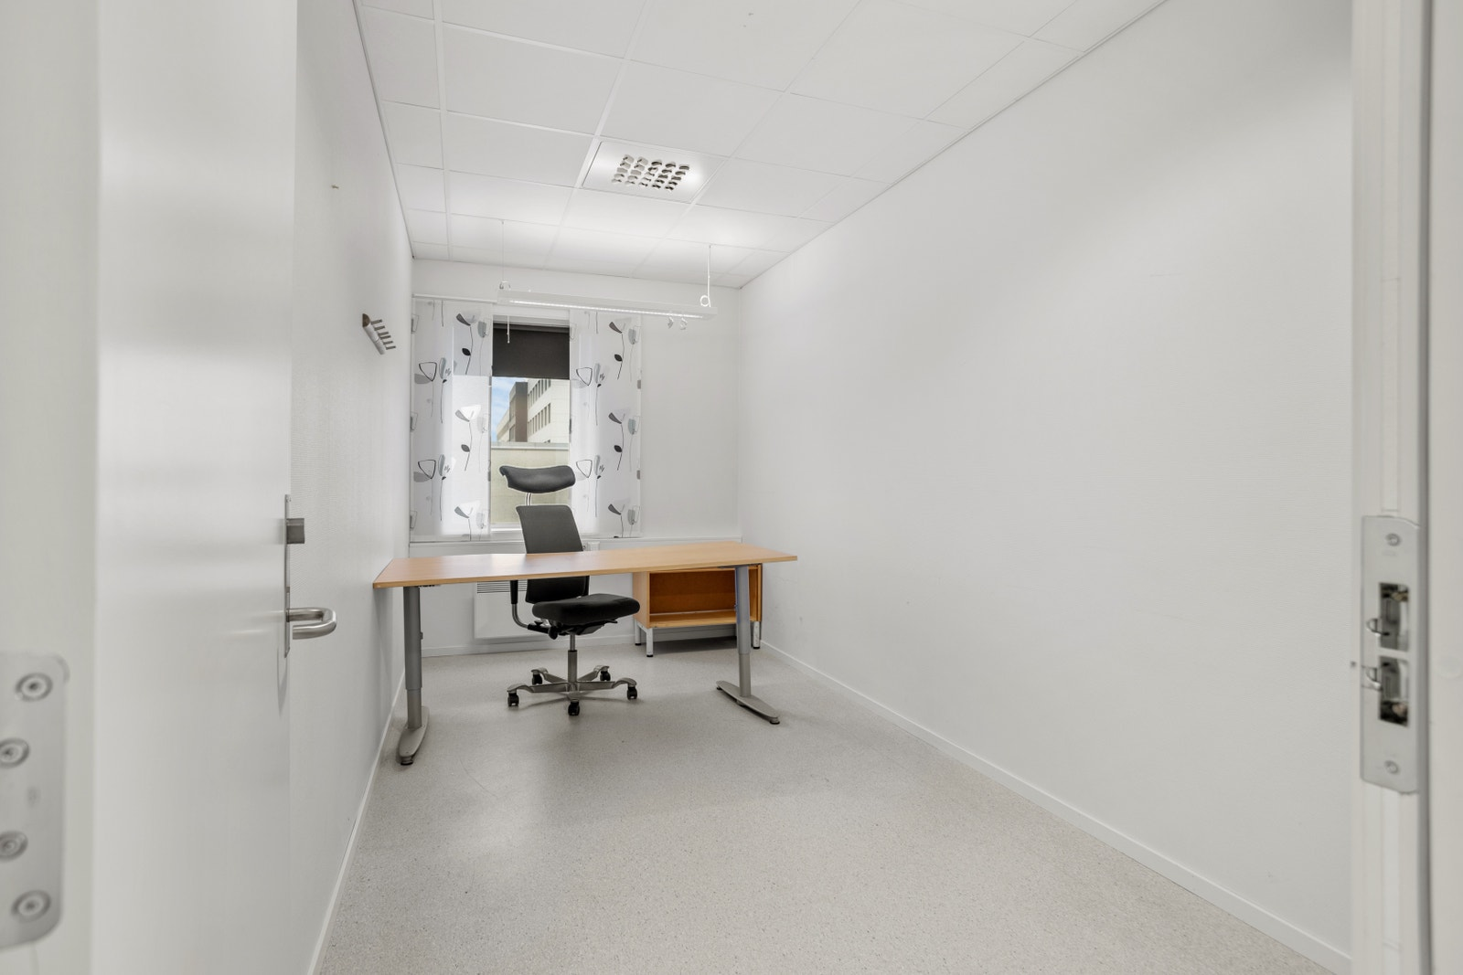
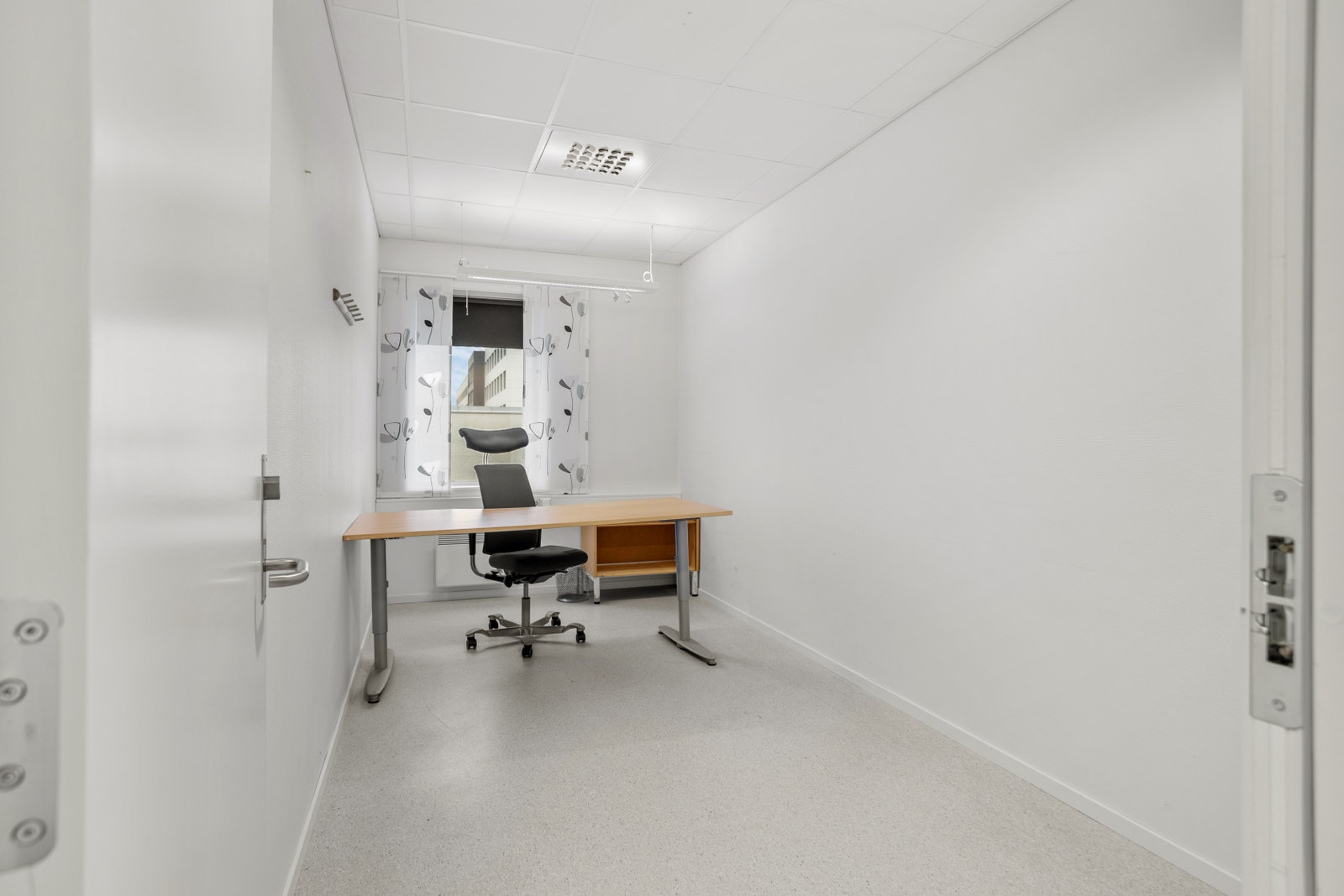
+ waste bin [554,565,591,603]
